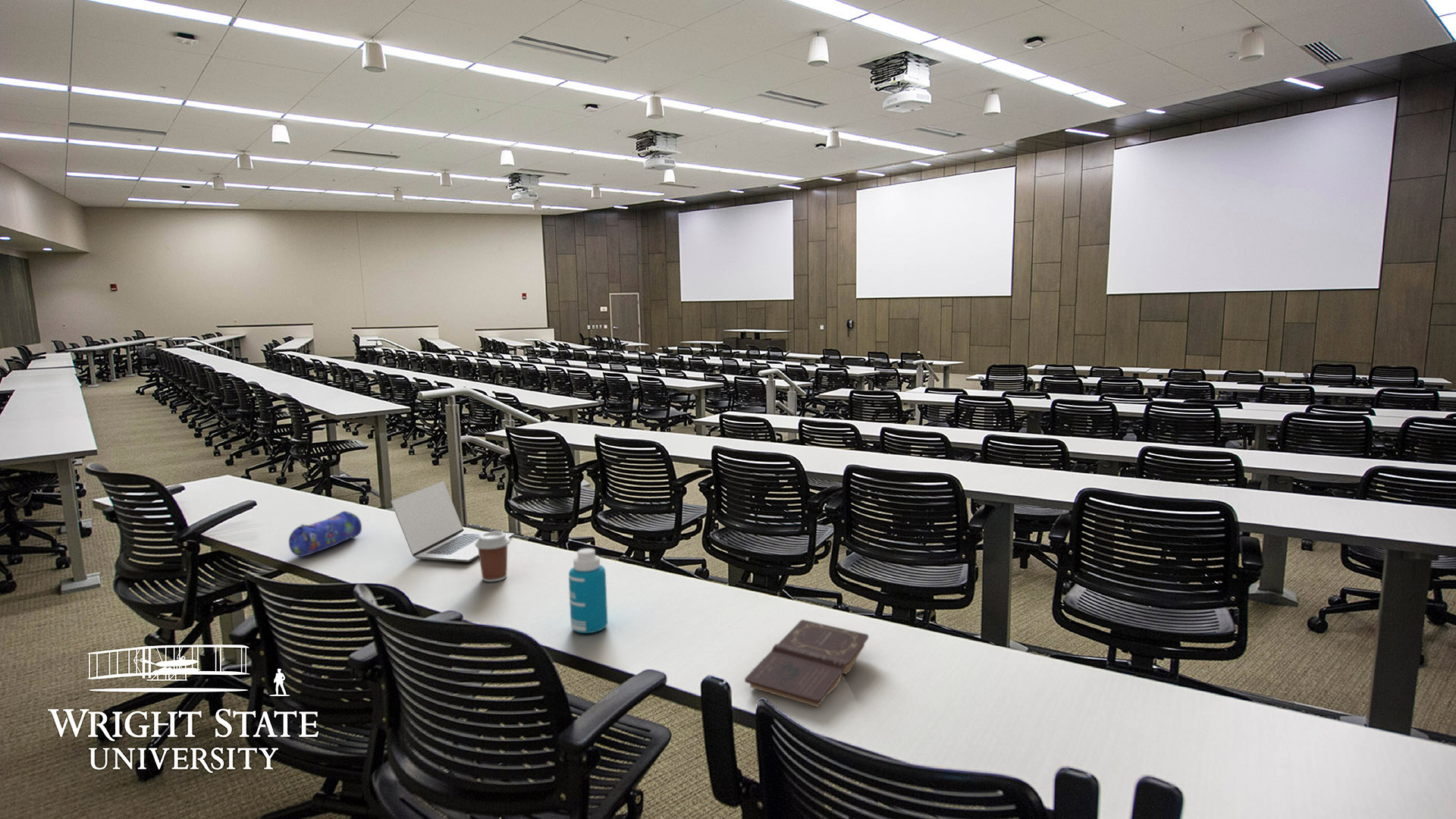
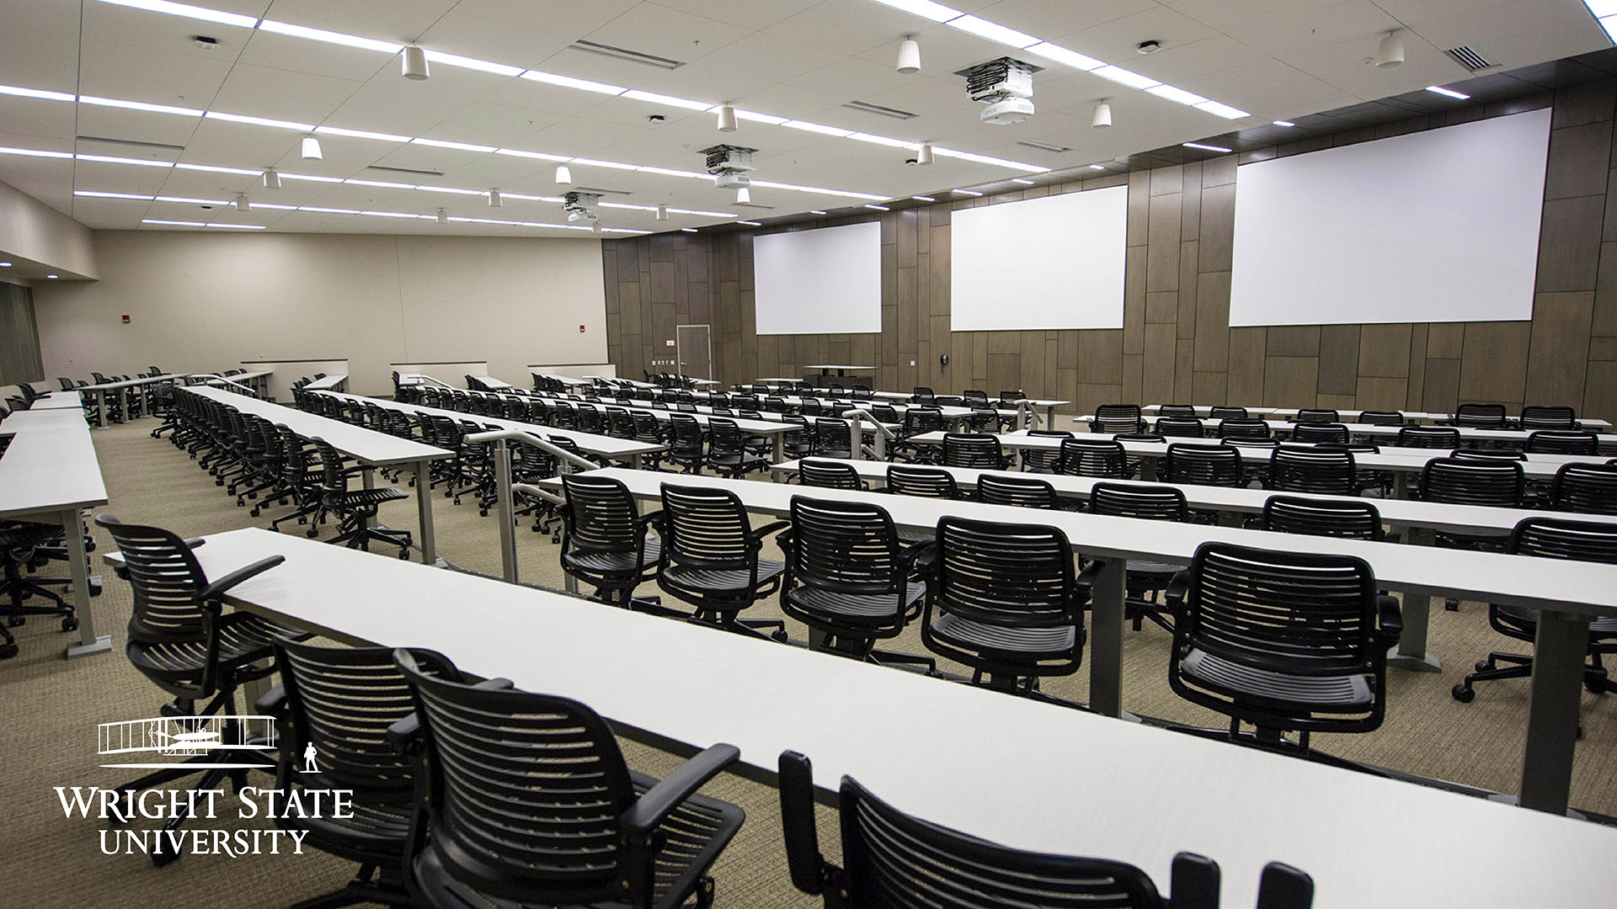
- book [744,619,869,708]
- pencil case [288,510,362,557]
- coffee cup [475,531,511,582]
- laptop [391,480,514,563]
- bottle [568,548,608,634]
